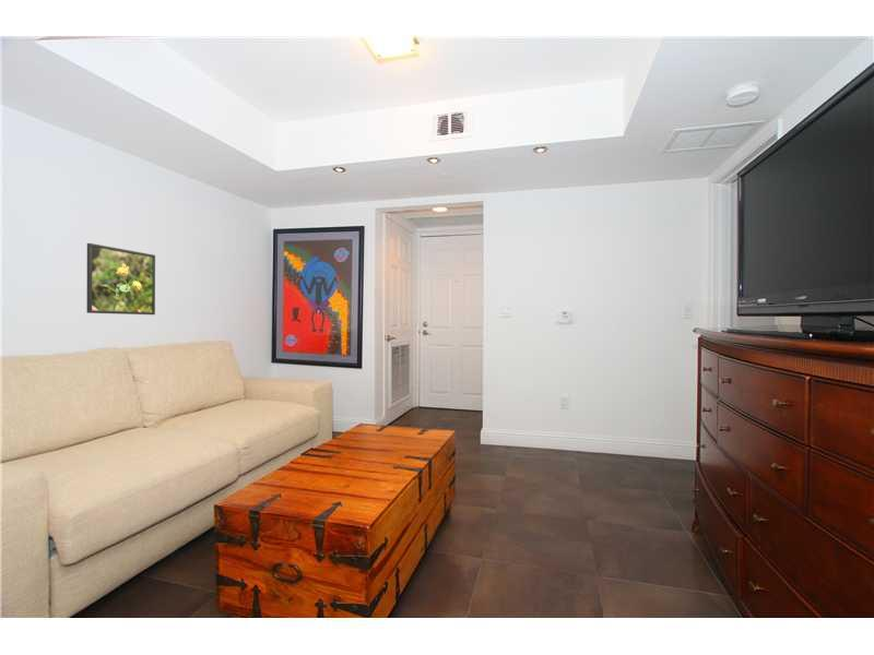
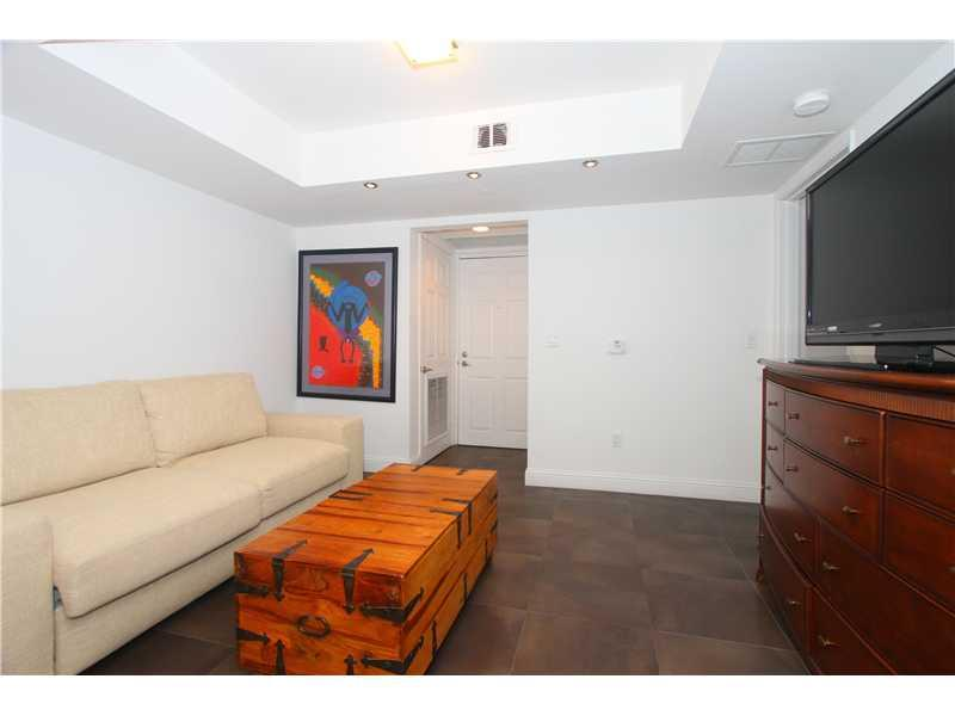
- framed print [85,242,156,315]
